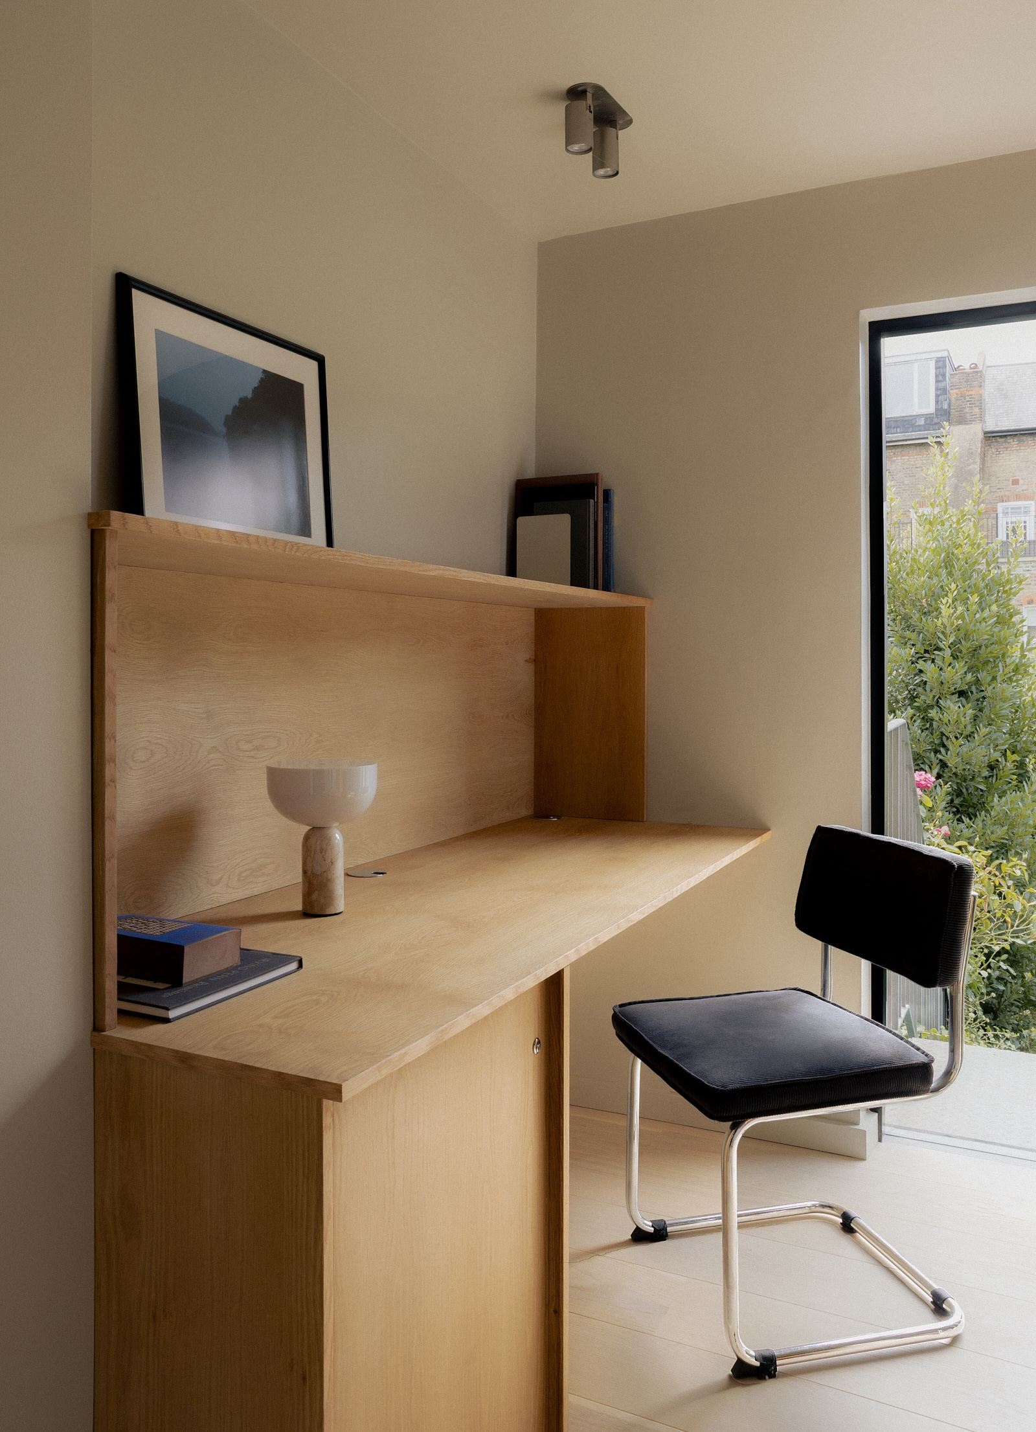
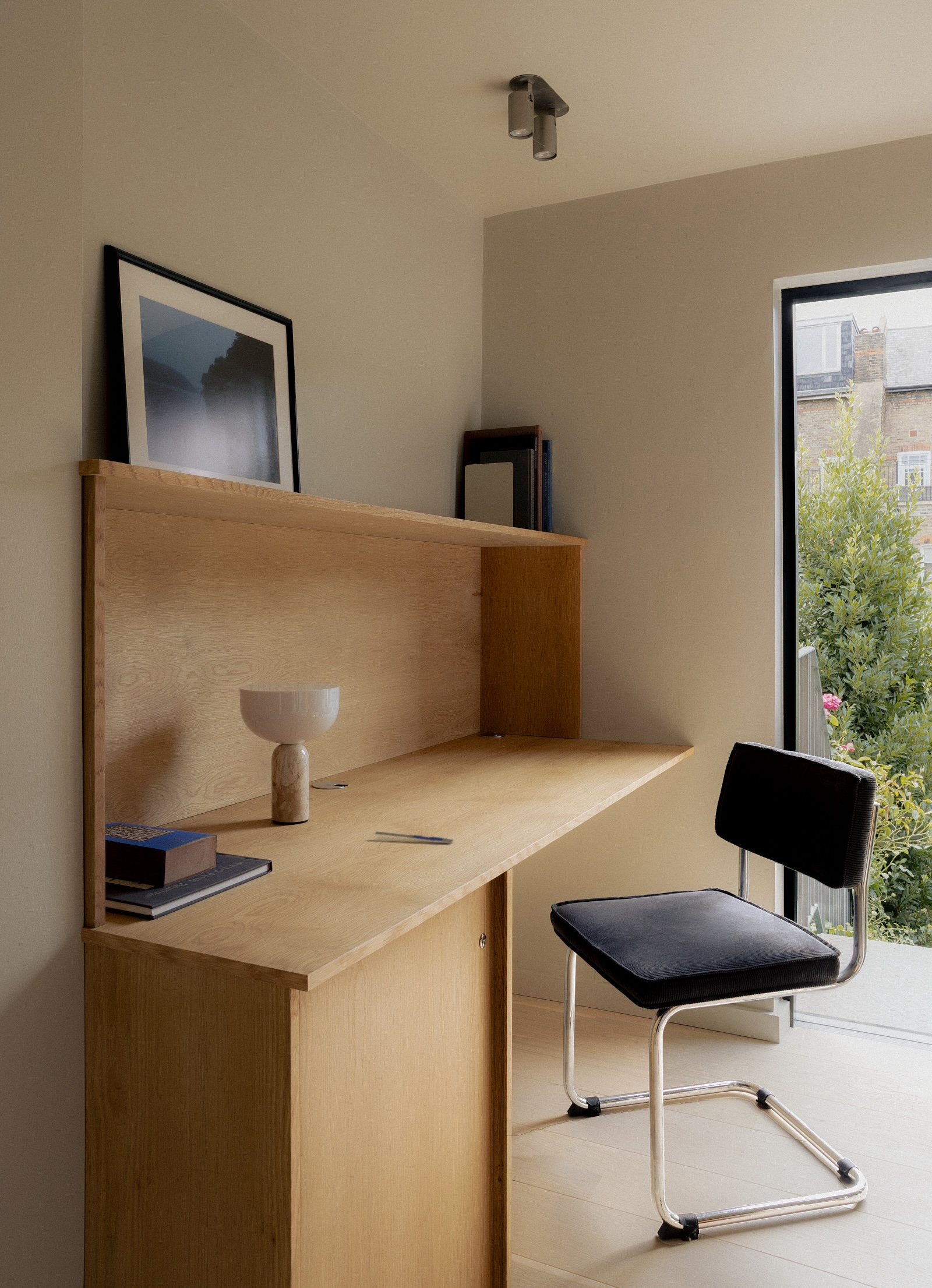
+ pen [373,831,454,844]
